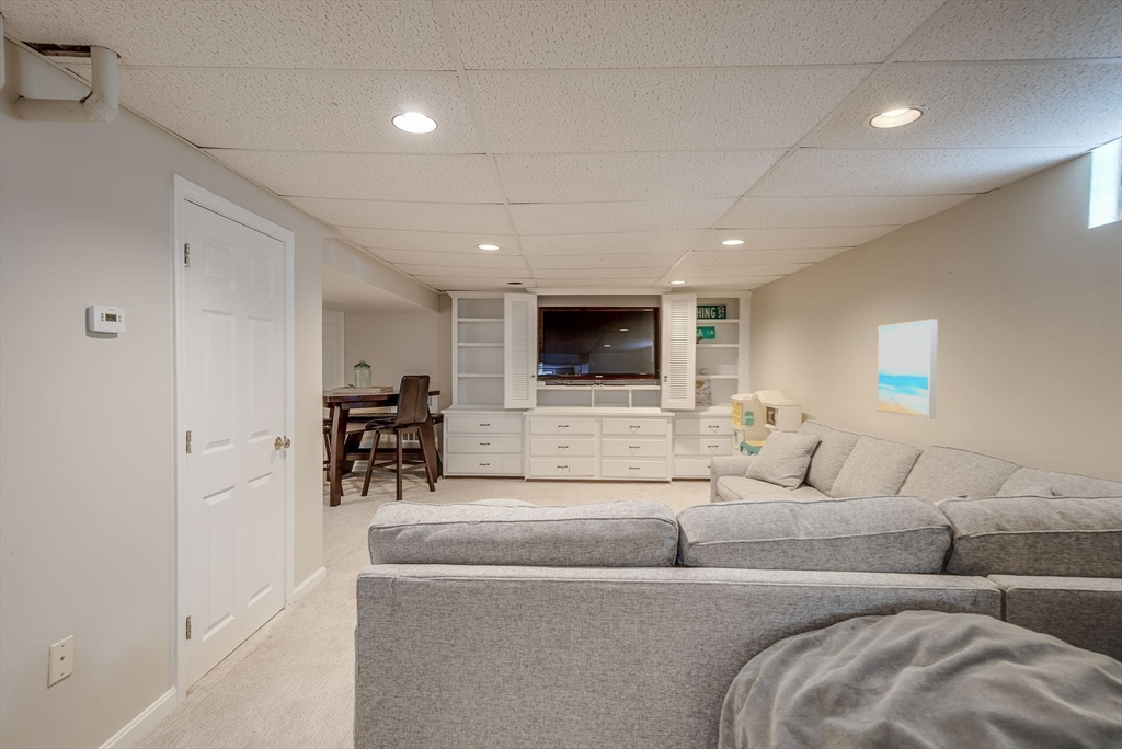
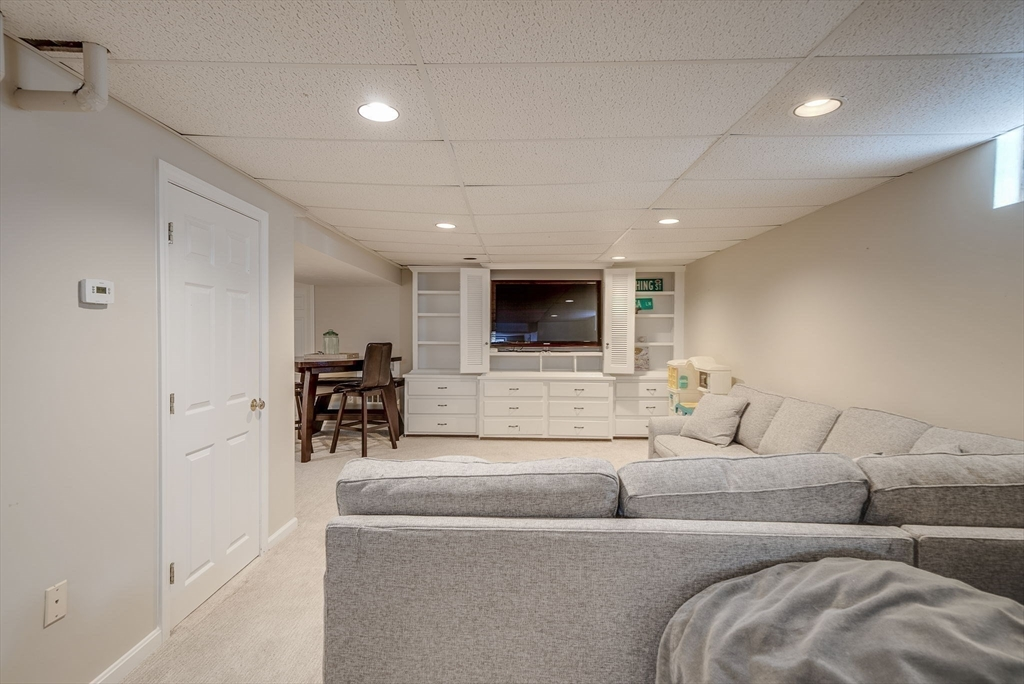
- wall art [875,319,939,420]
